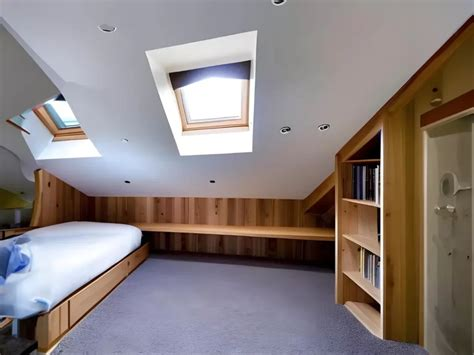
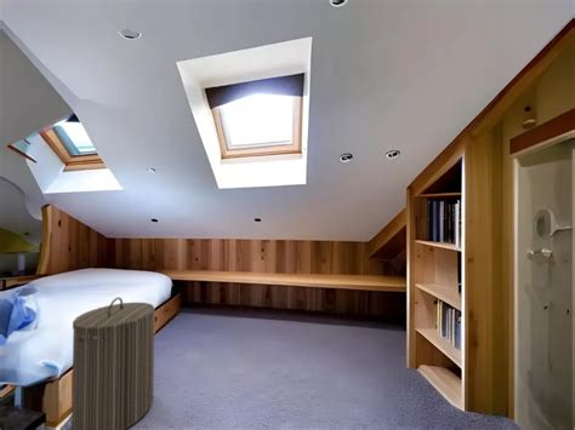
+ laundry hamper [70,297,156,430]
